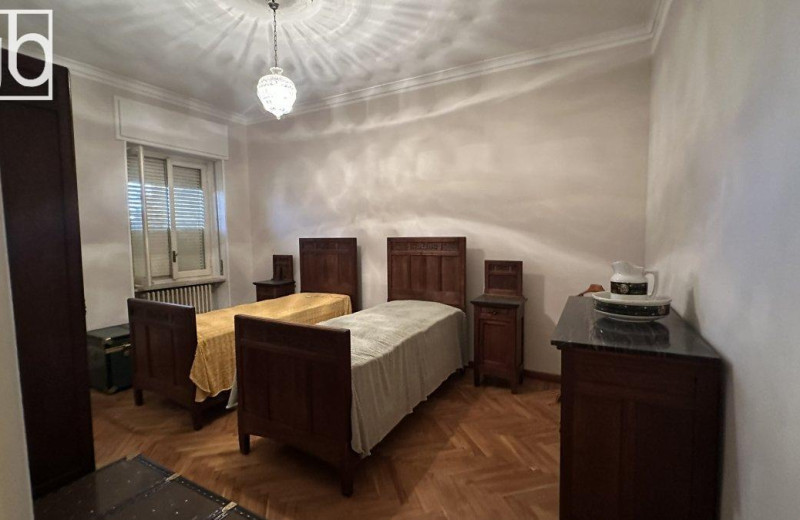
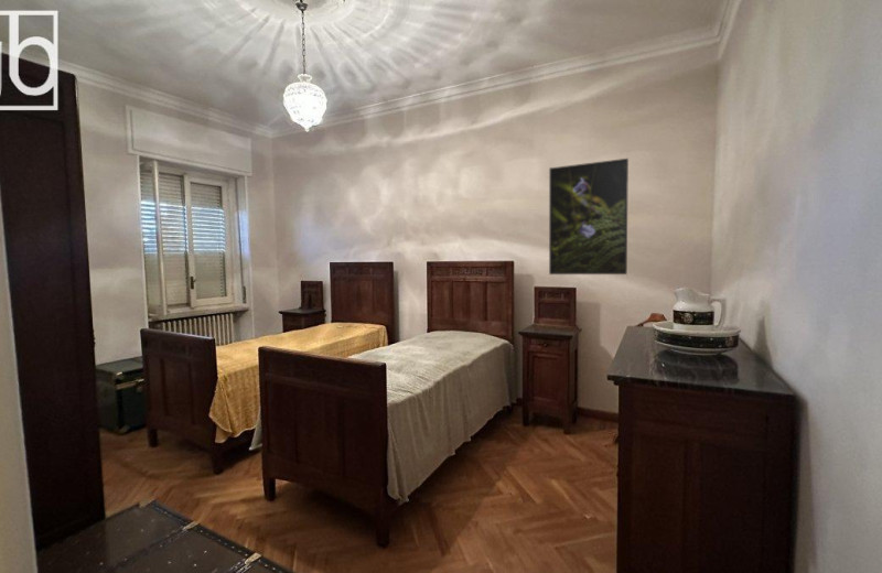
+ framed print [548,158,630,275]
